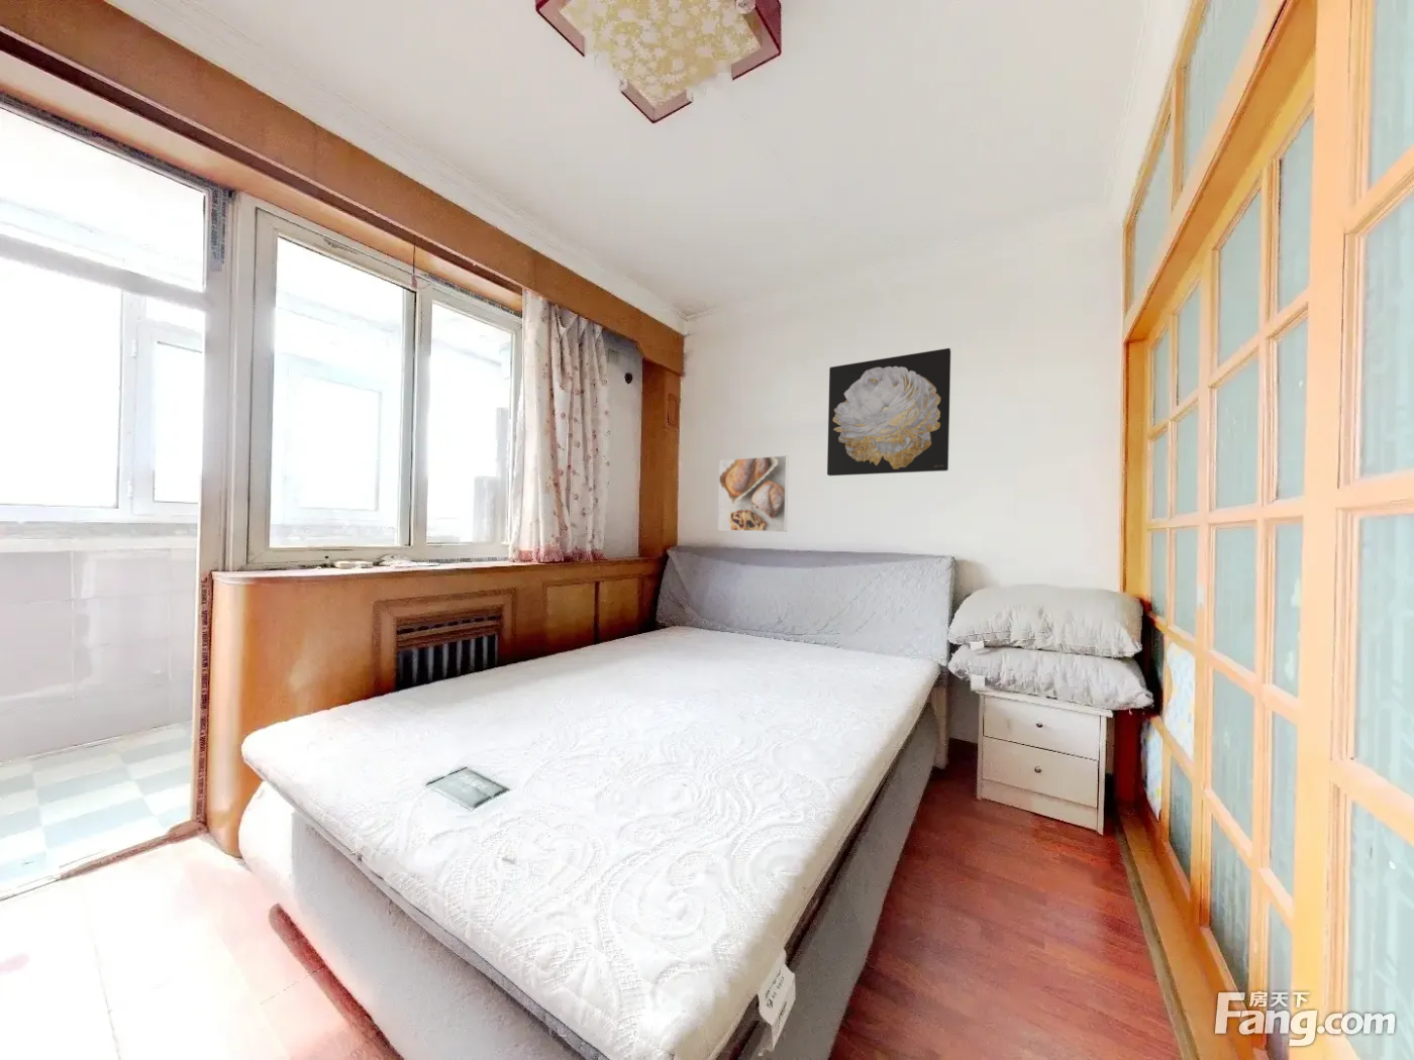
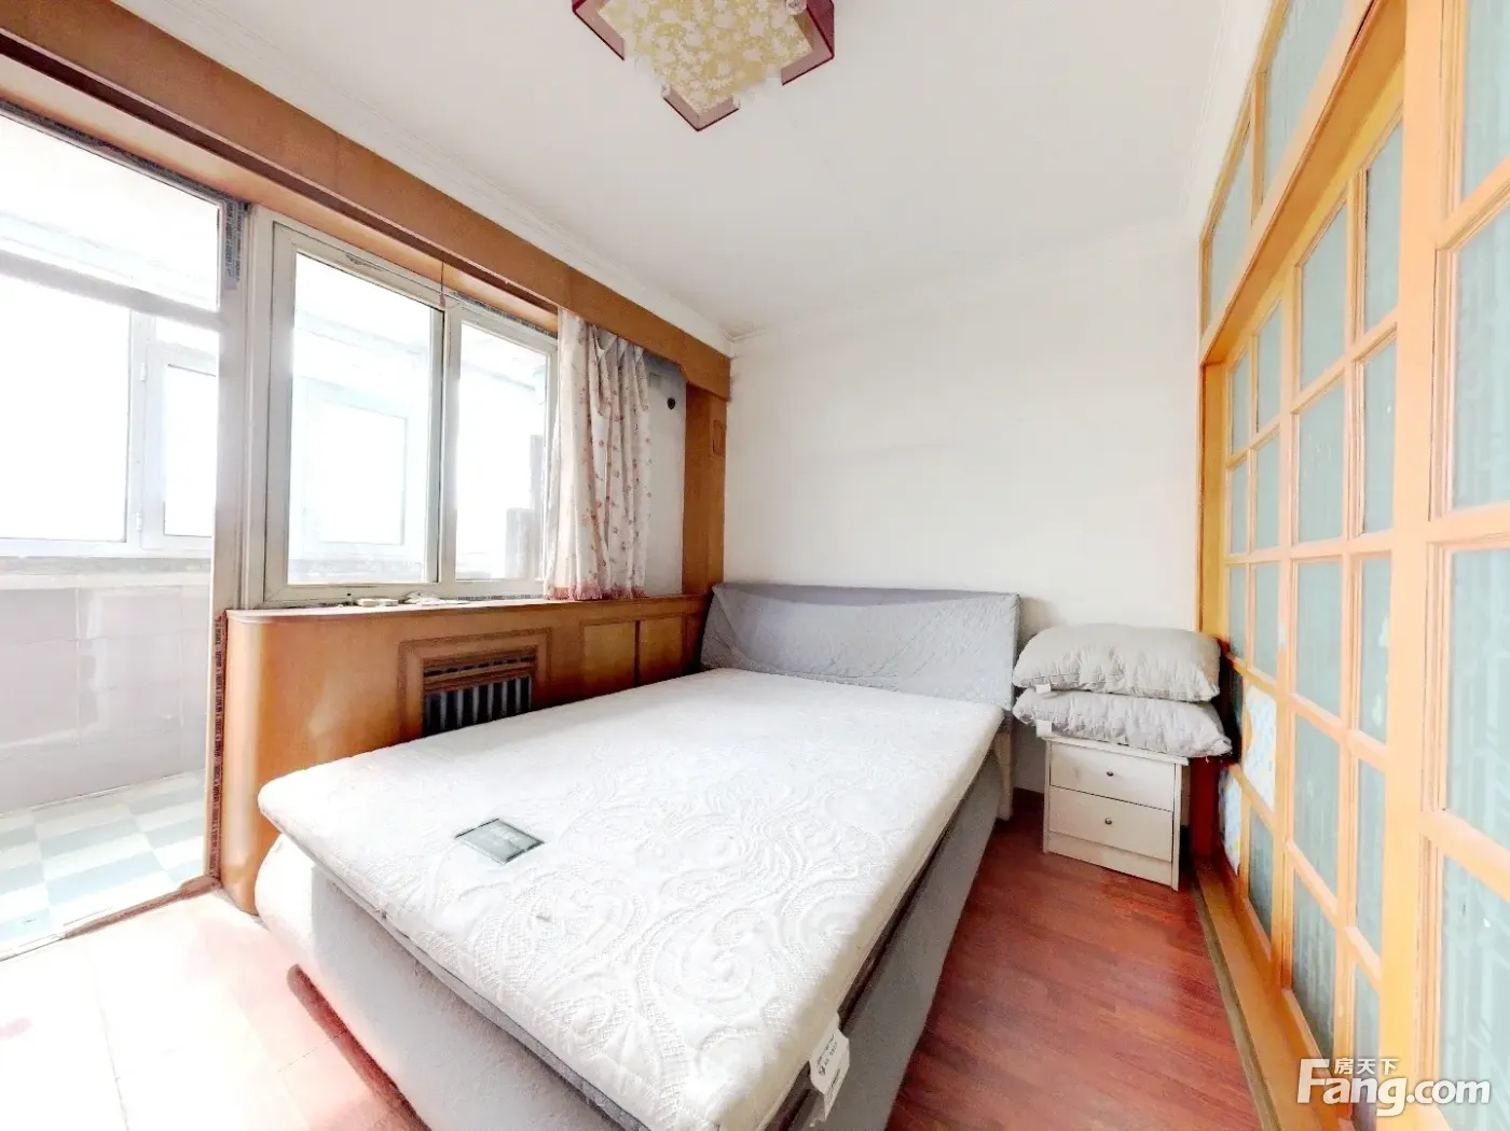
- wall art [826,347,952,477]
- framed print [717,454,789,533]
